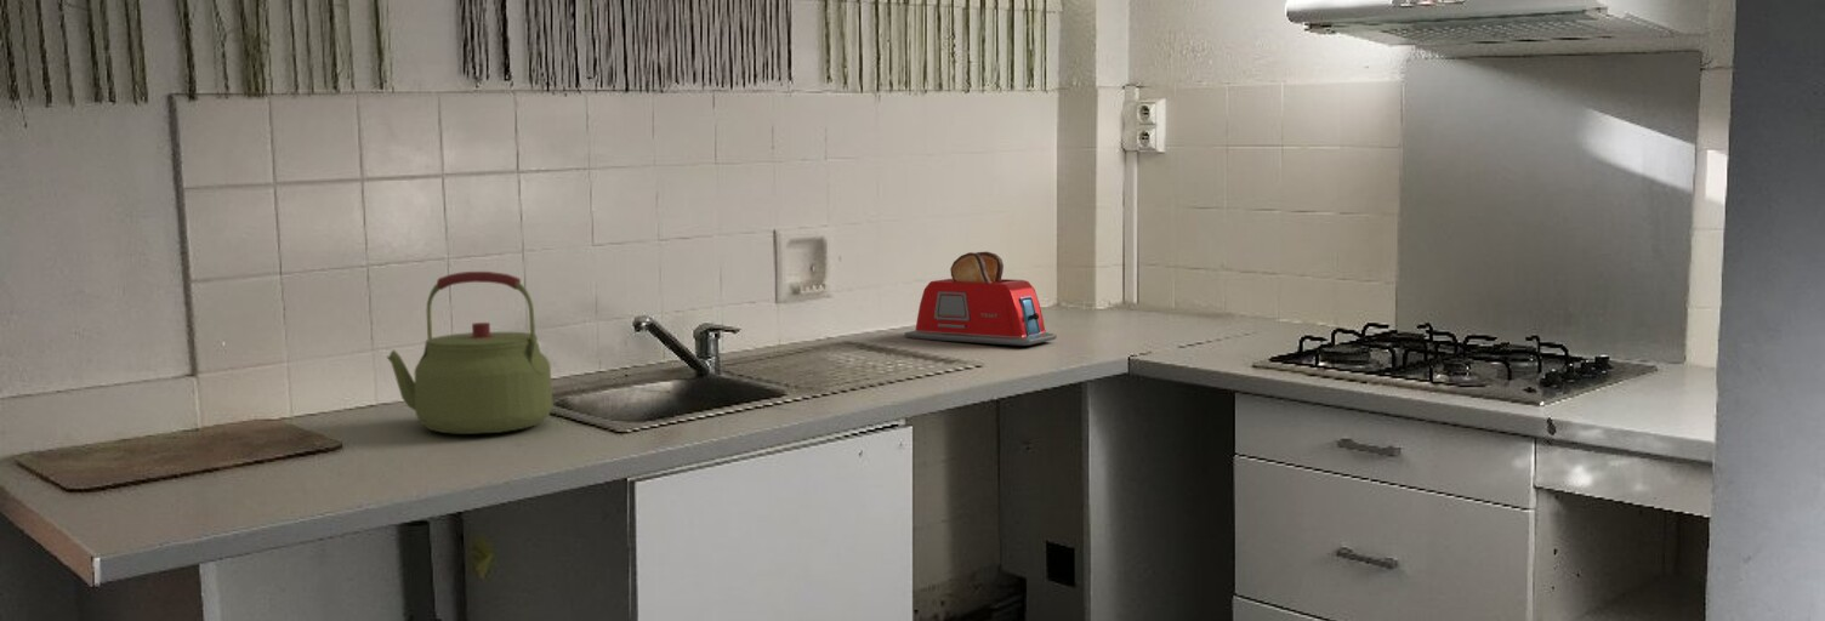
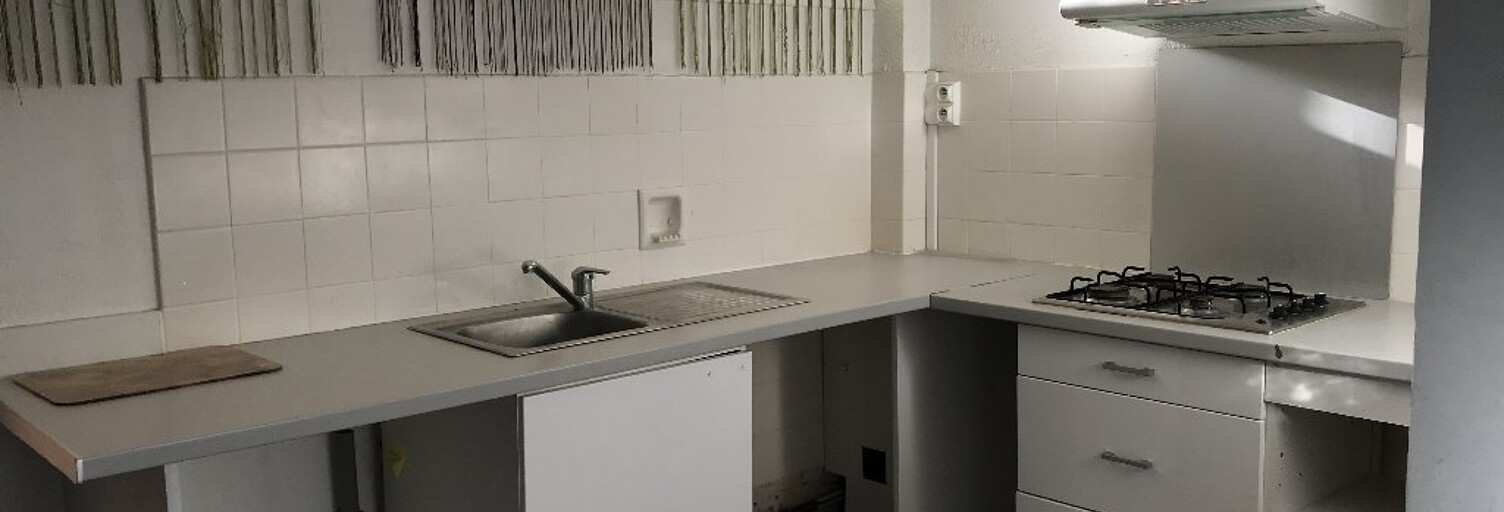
- toaster [904,250,1058,347]
- kettle [385,270,555,435]
